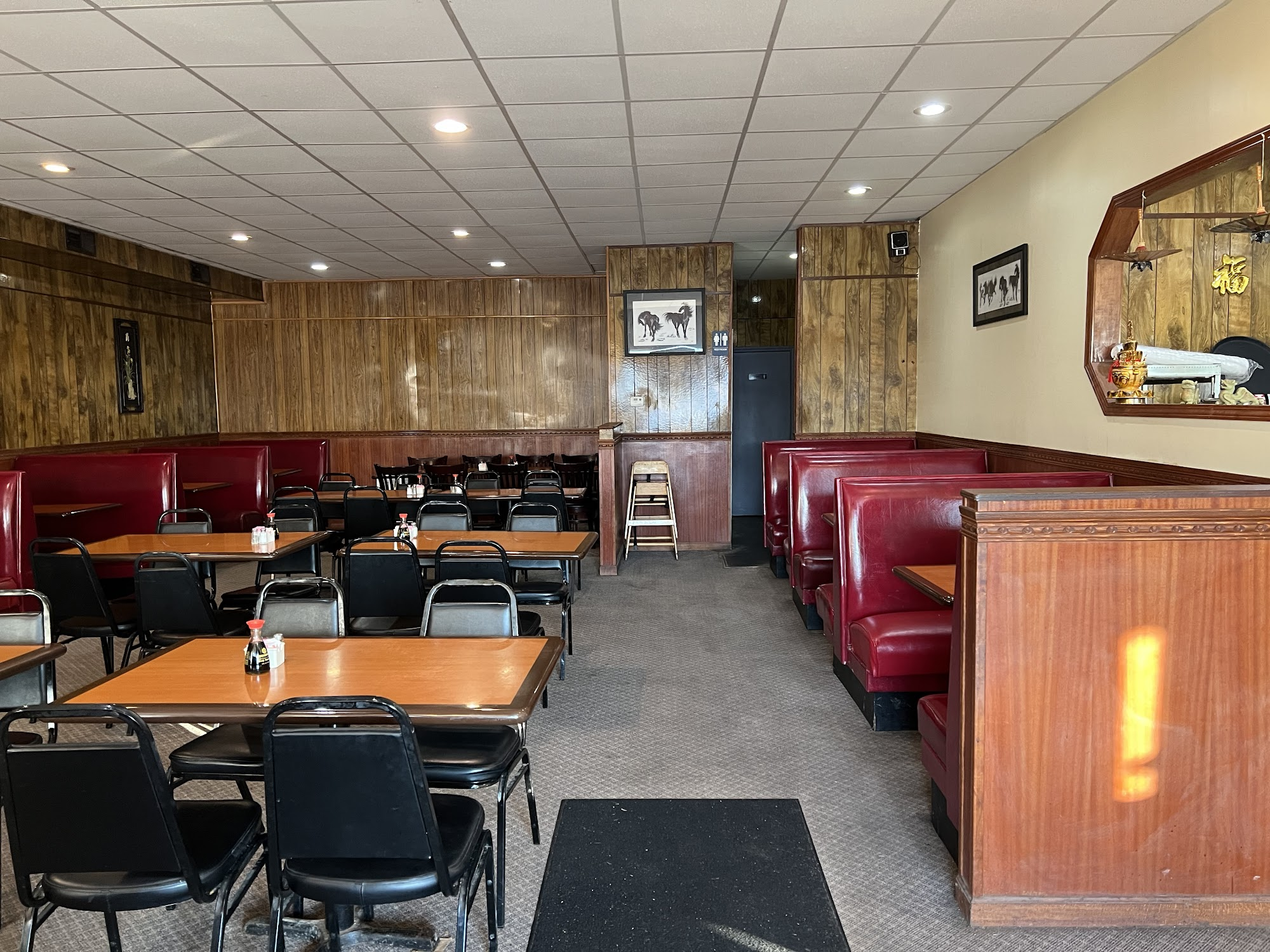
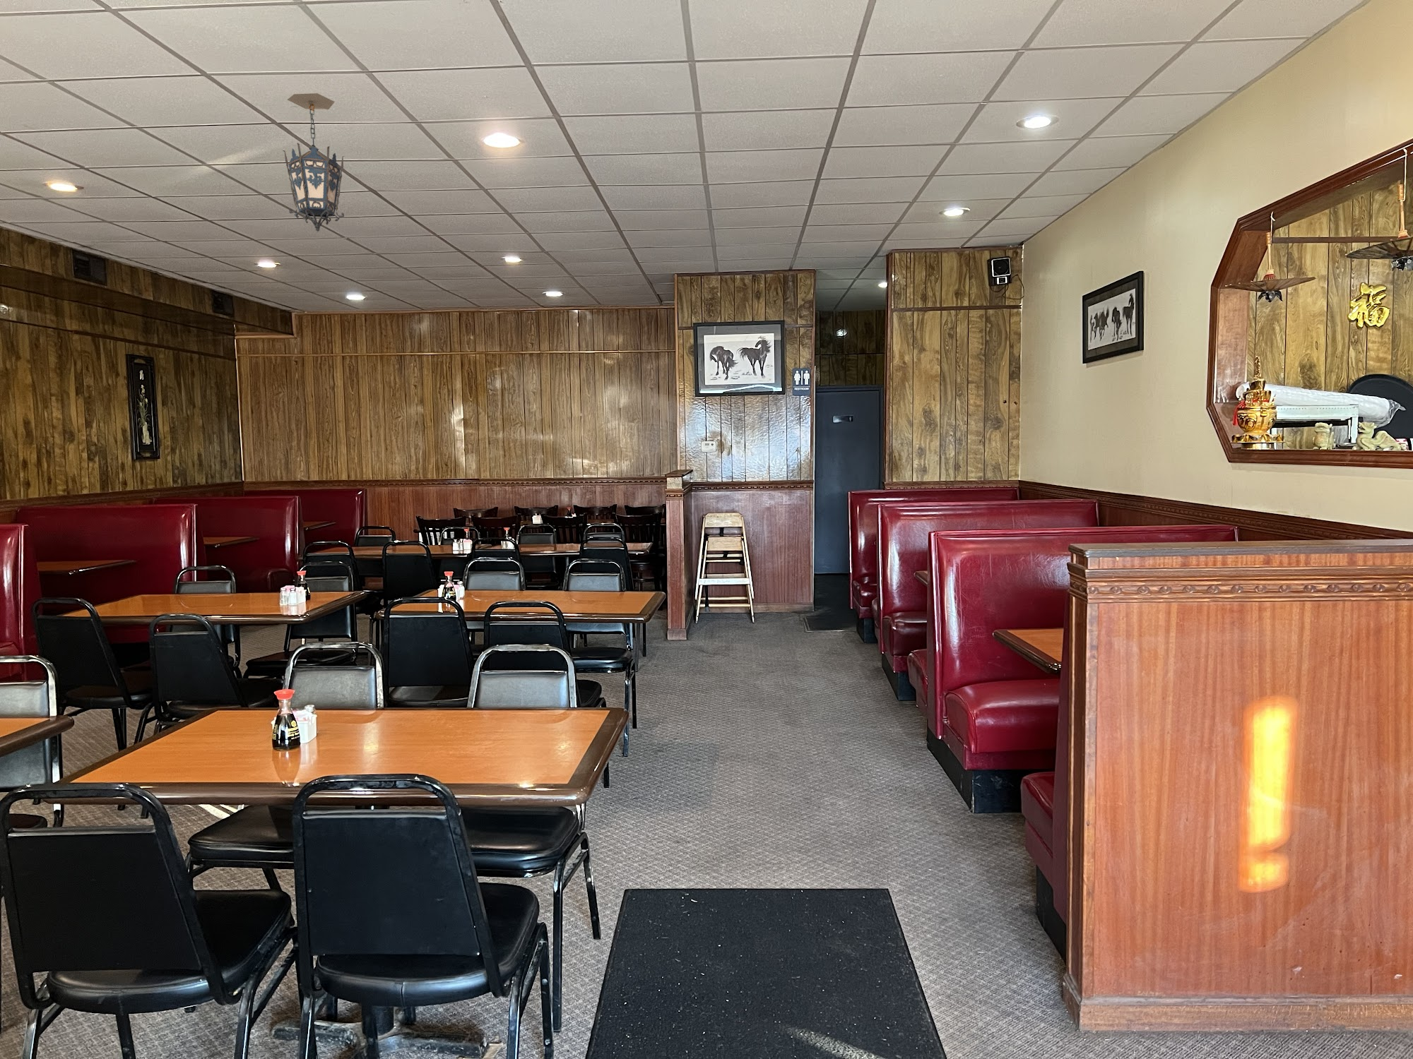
+ hanging lantern [281,92,346,232]
